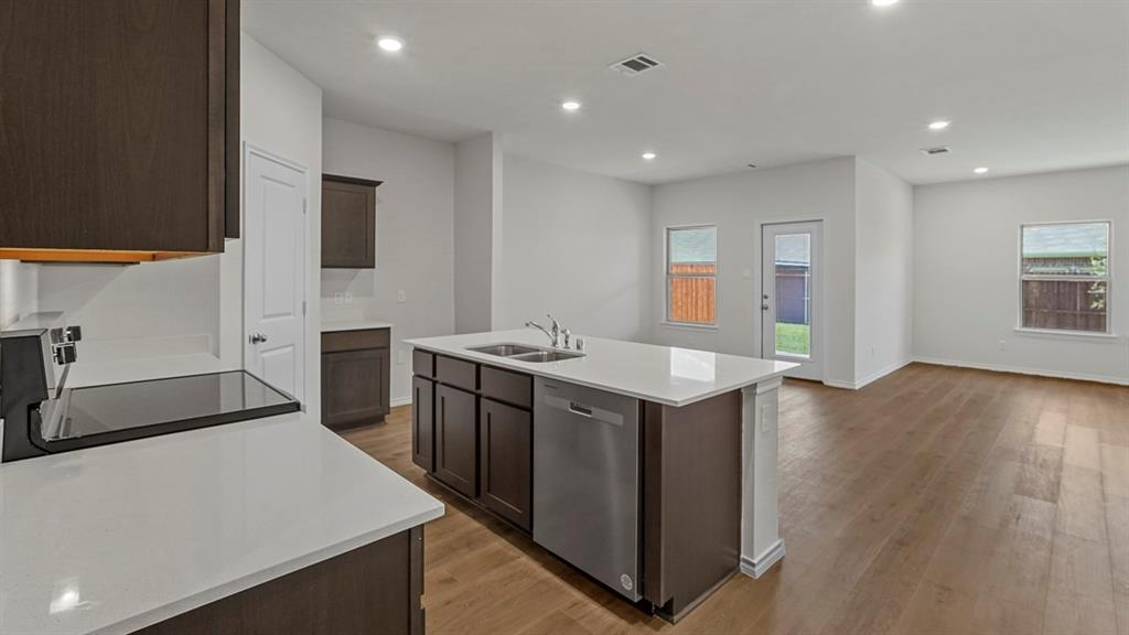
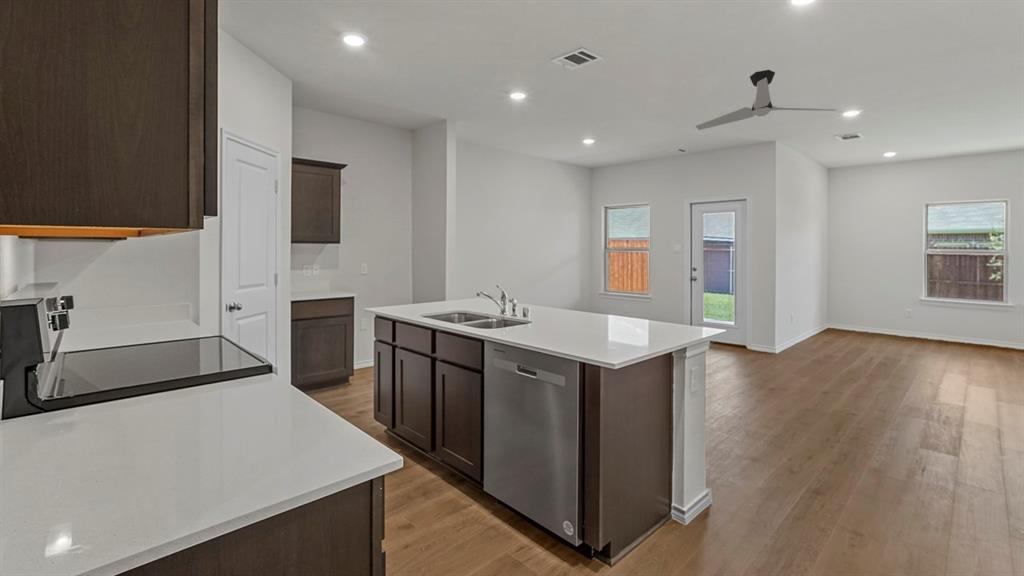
+ ceiling fan [695,69,837,131]
